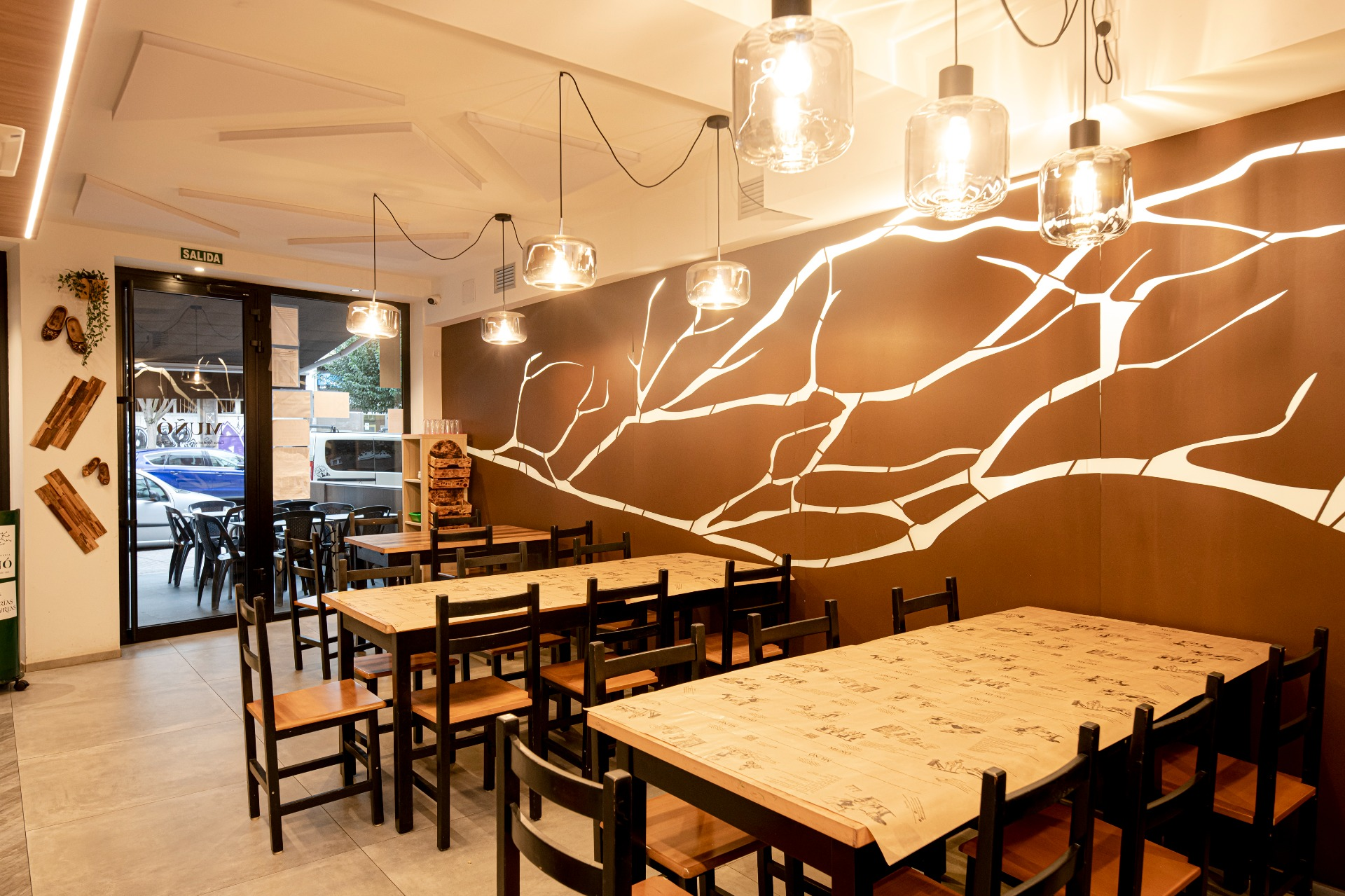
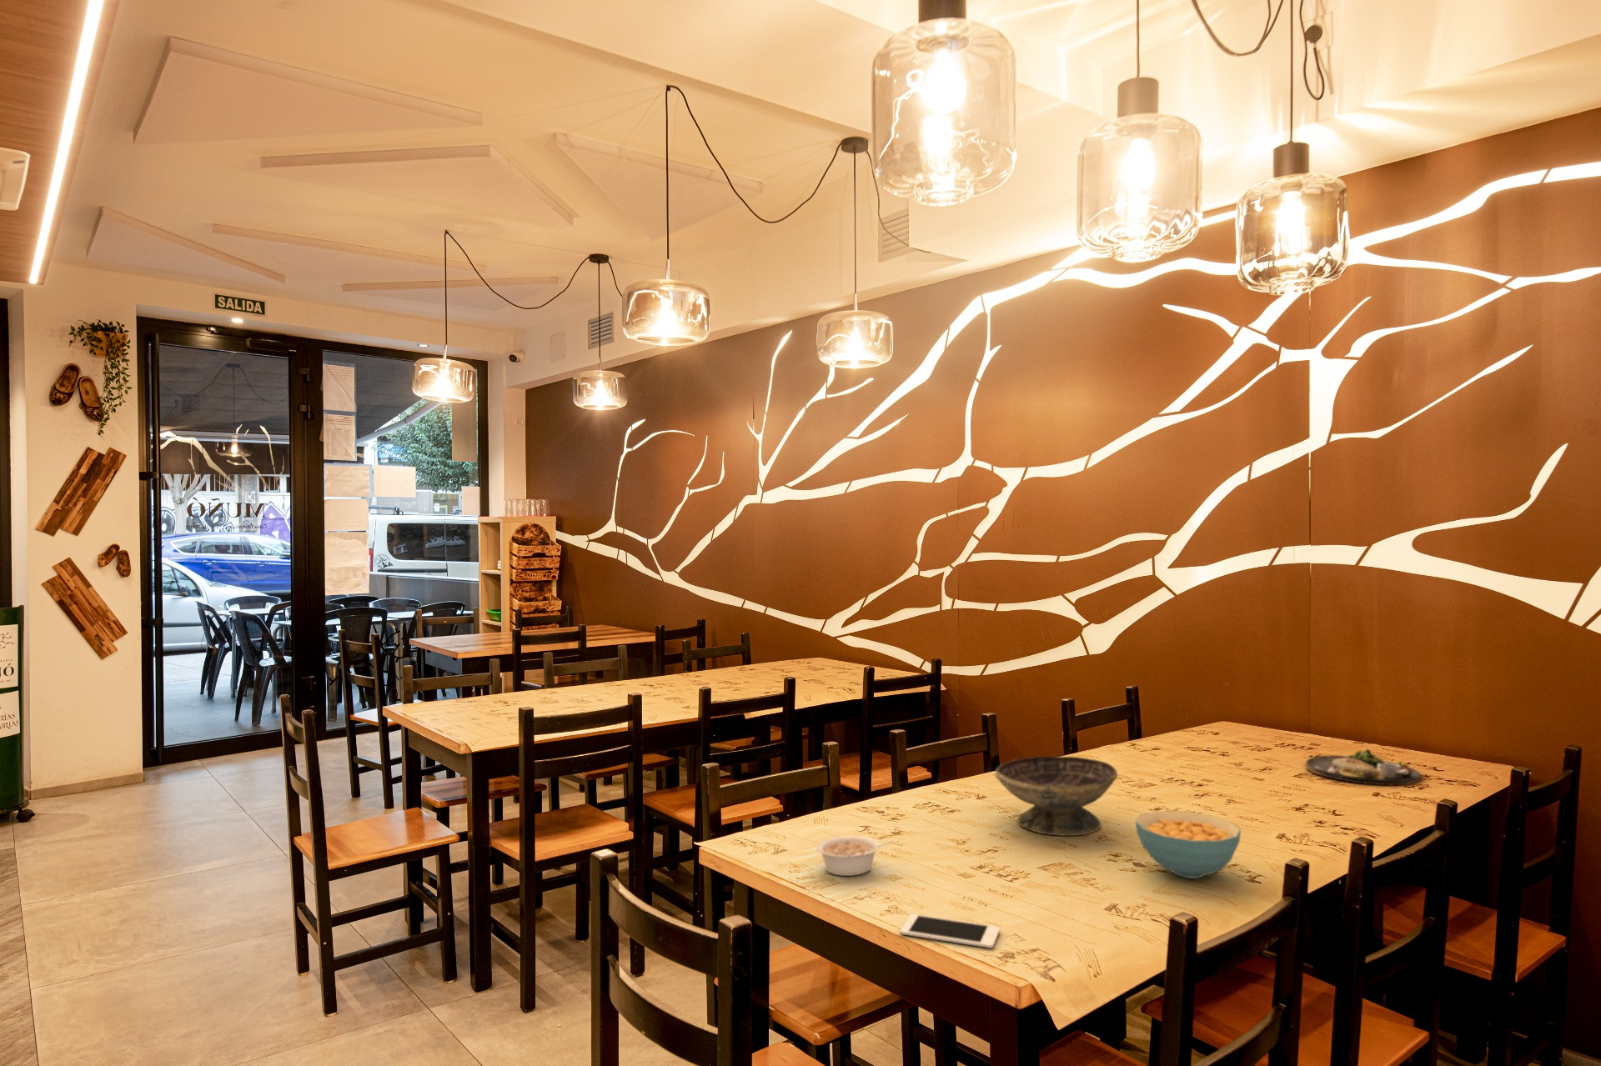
+ legume [815,835,895,877]
+ cell phone [900,914,1001,949]
+ decorative bowl [995,755,1118,836]
+ dinner plate [1305,747,1421,786]
+ cereal bowl [1134,810,1242,879]
